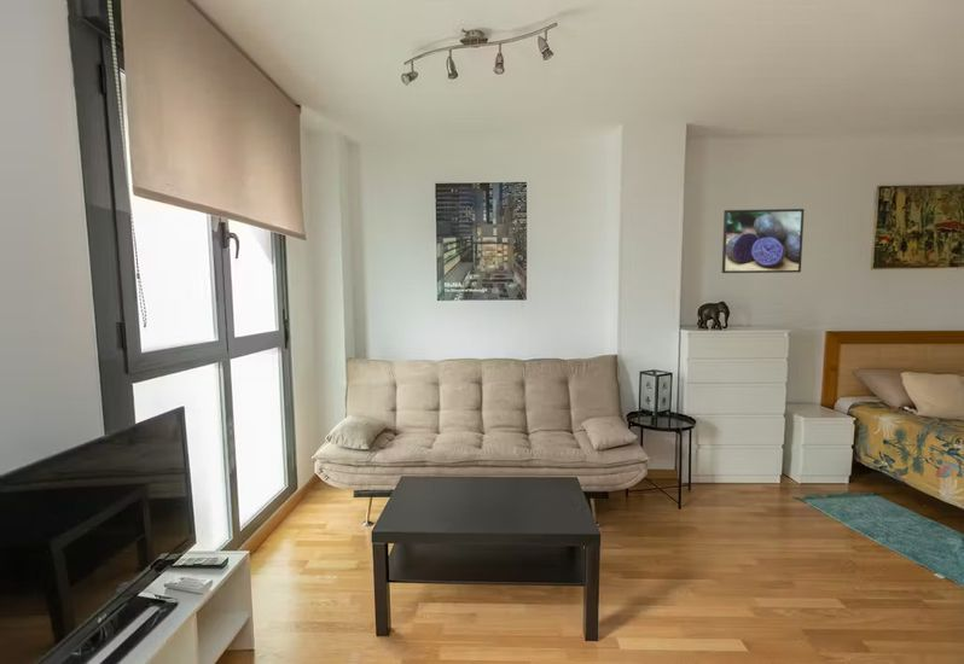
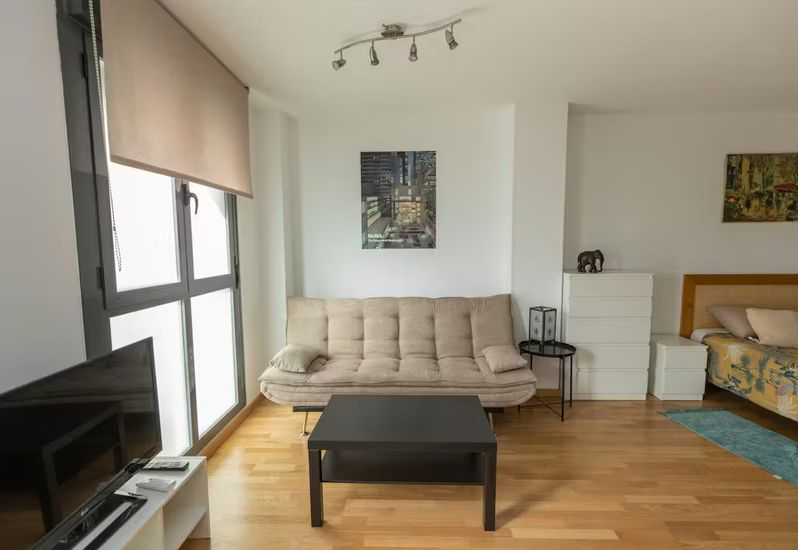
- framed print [721,208,806,274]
